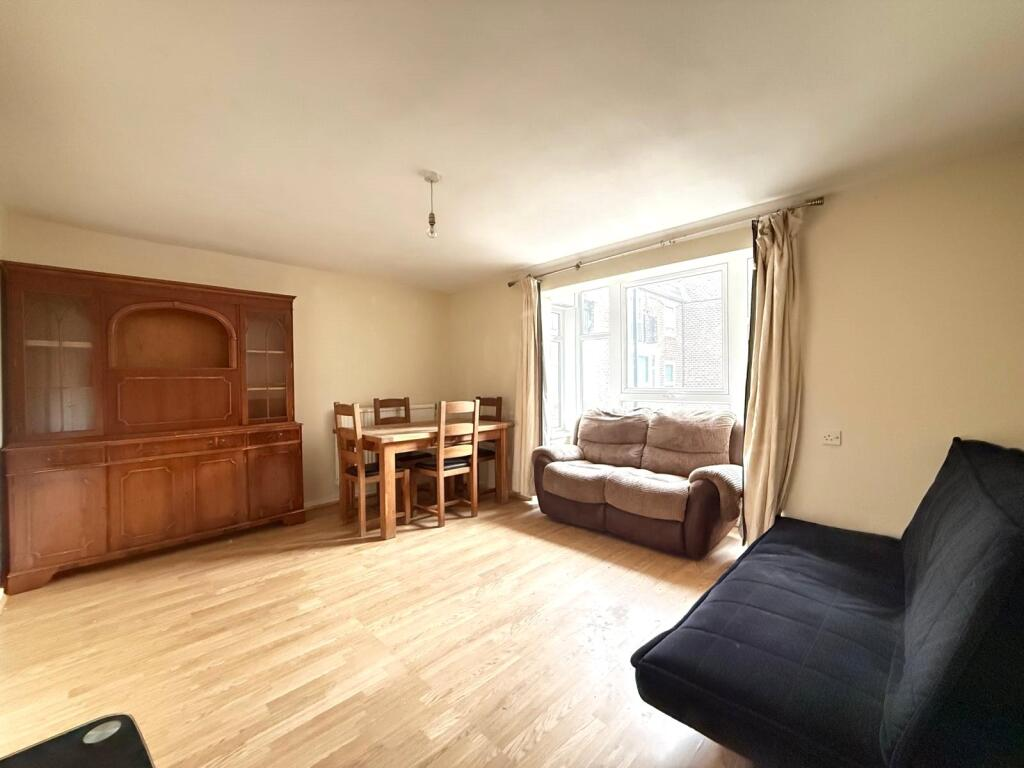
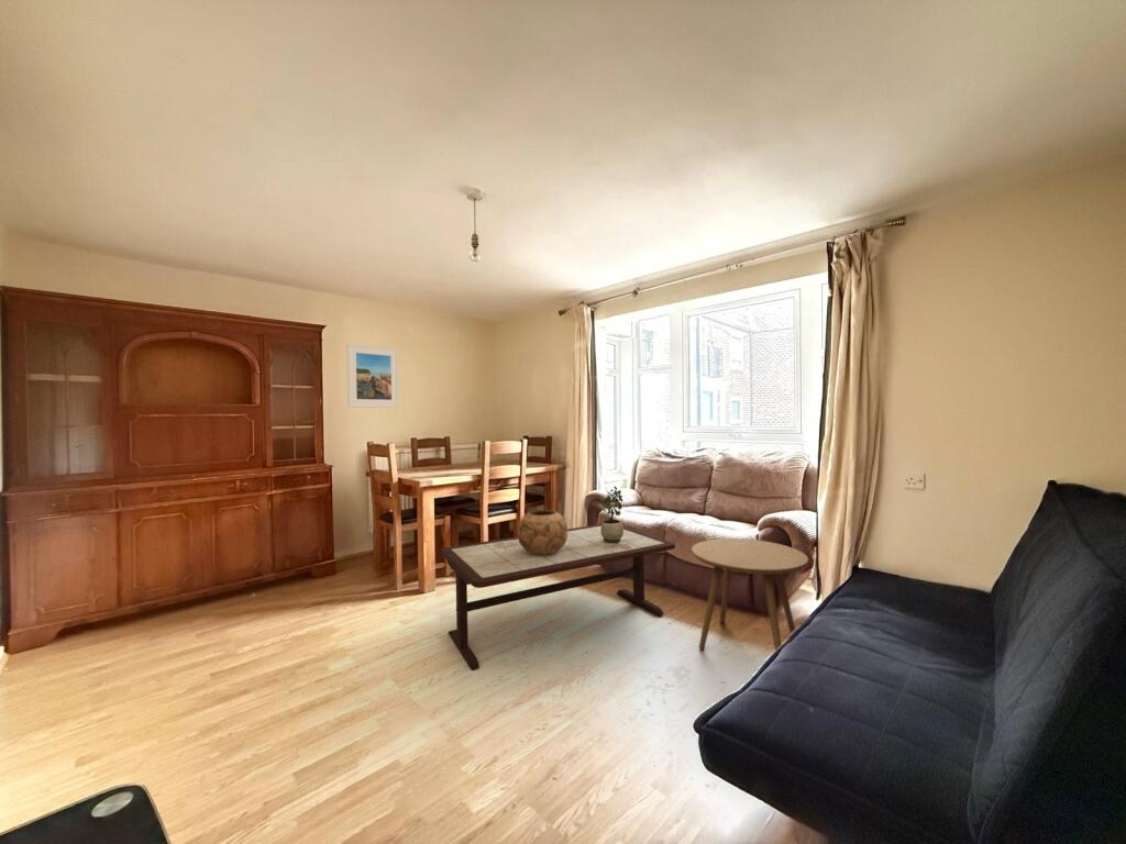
+ decorative bowl [517,509,568,556]
+ coffee table [440,523,676,671]
+ side table [691,537,809,652]
+ potted plant [600,486,623,543]
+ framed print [345,343,400,409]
